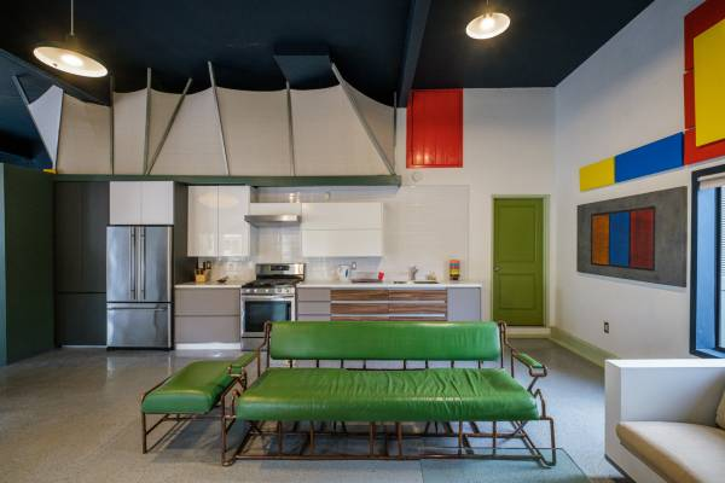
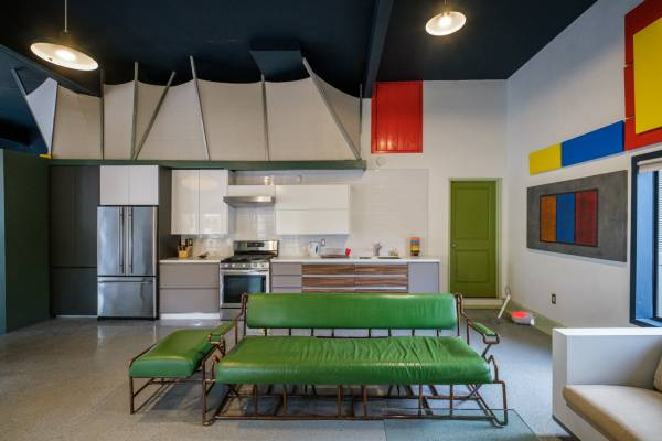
+ vacuum cleaner [488,286,537,326]
